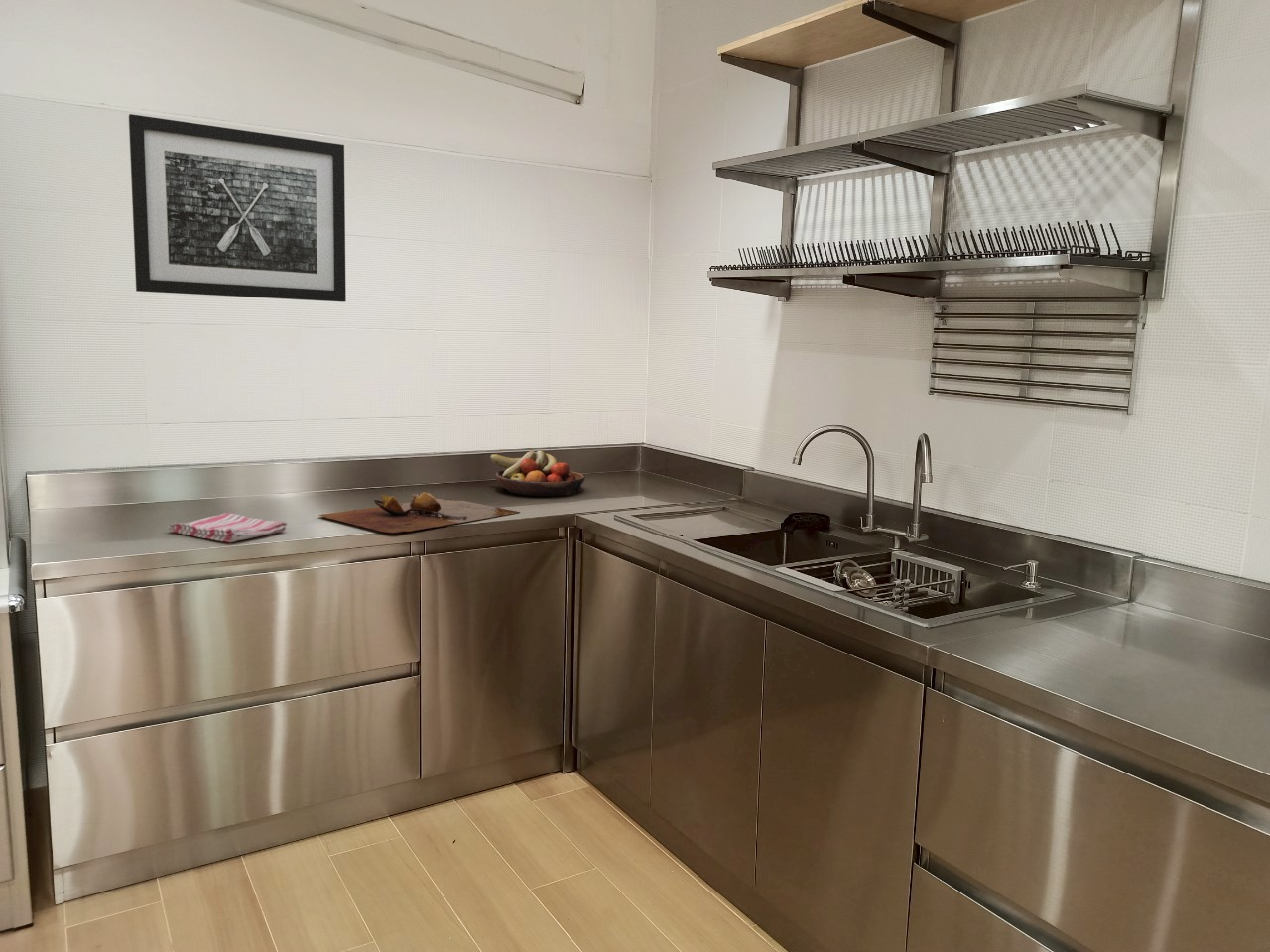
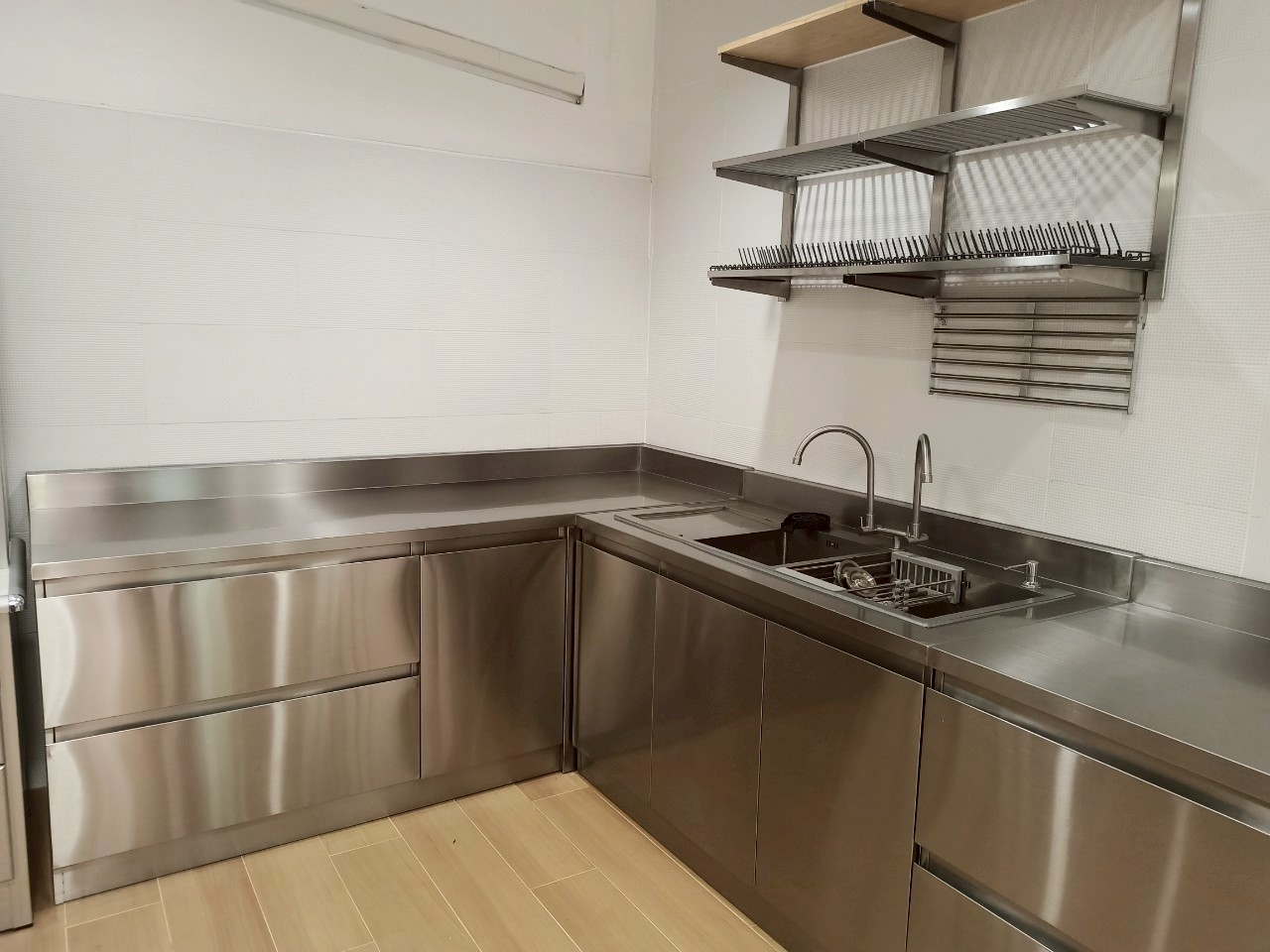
- fruit bowl [489,450,586,497]
- wall art [128,113,347,303]
- dish towel [167,512,288,543]
- cutting board [318,491,521,534]
